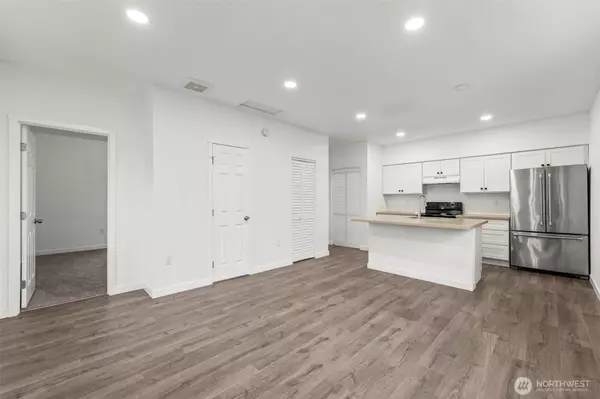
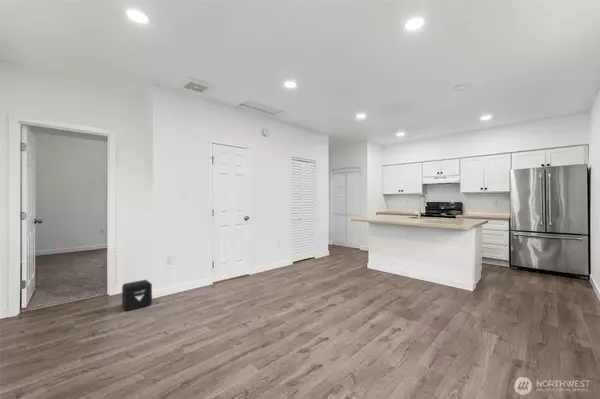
+ air purifier [121,279,153,311]
